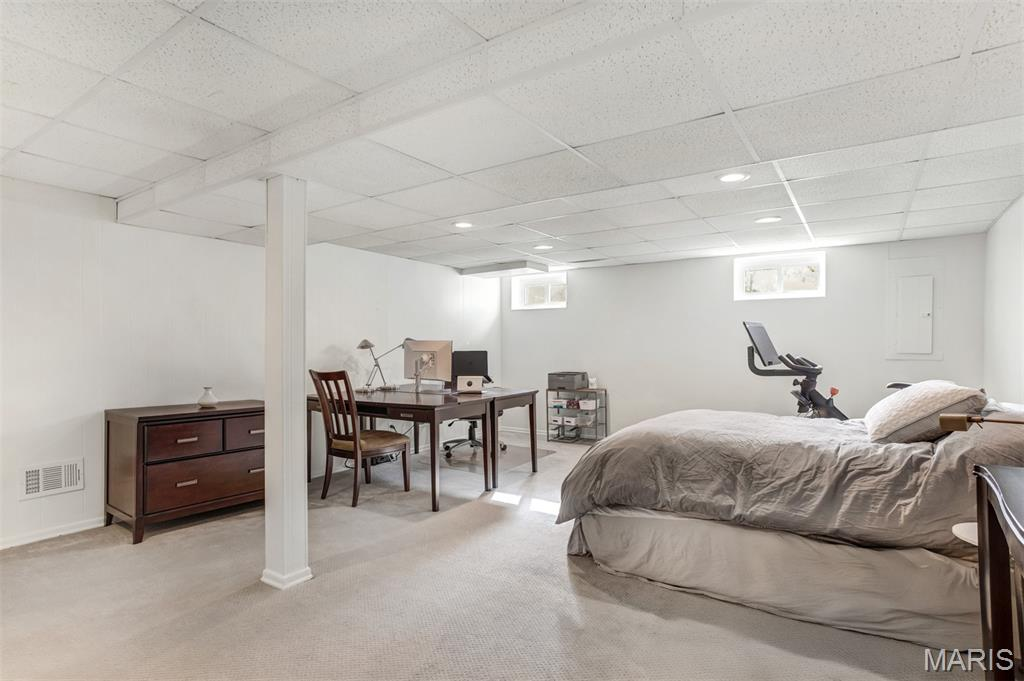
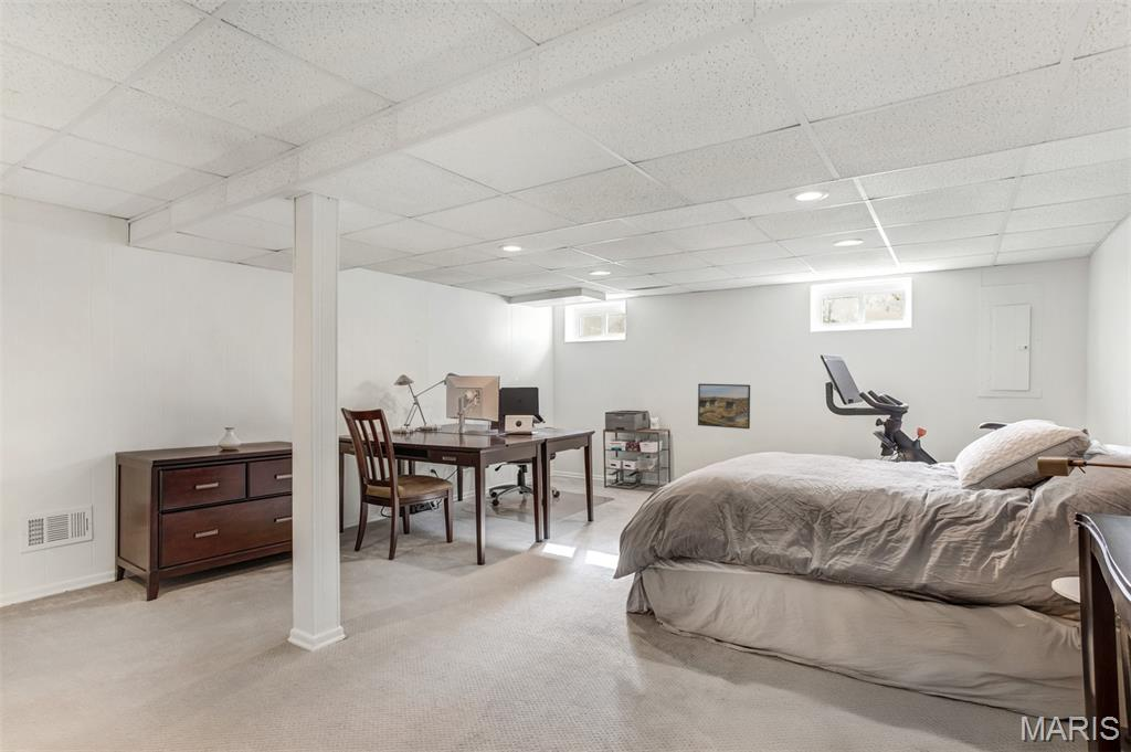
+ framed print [697,382,751,430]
